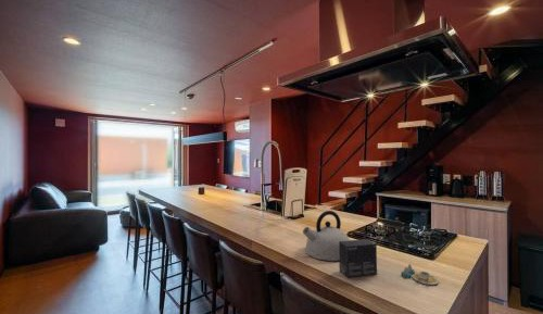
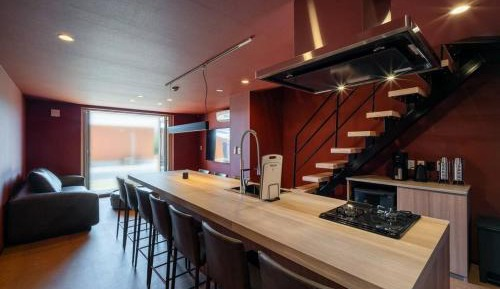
- salt and pepper shaker set [400,263,440,286]
- kettle [302,210,351,262]
- small box [339,238,378,278]
